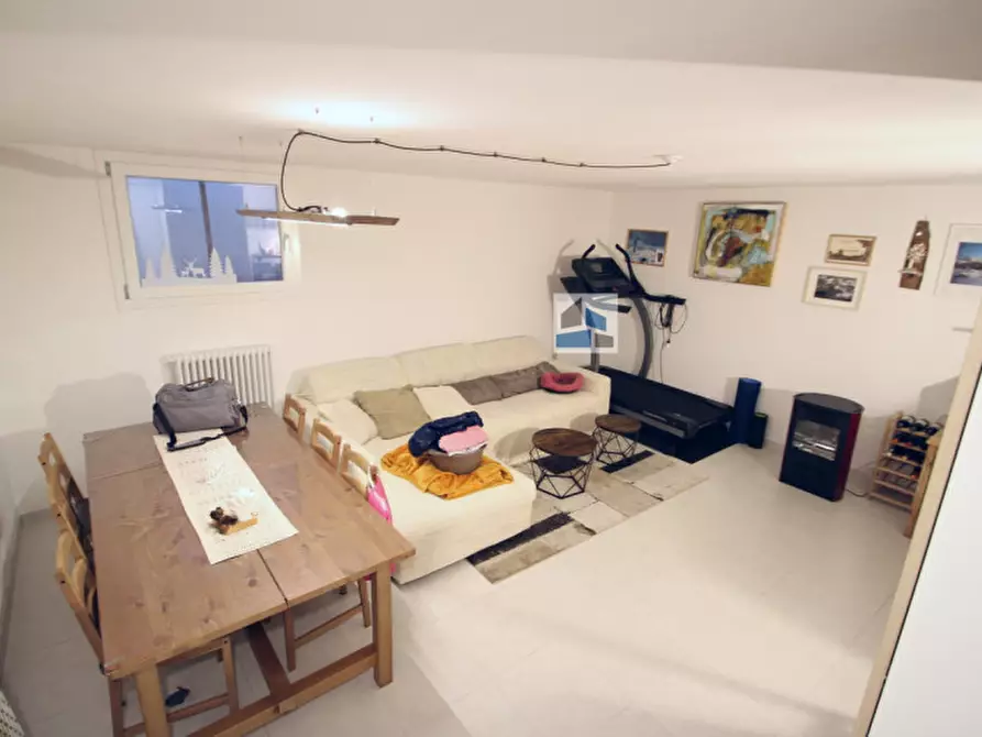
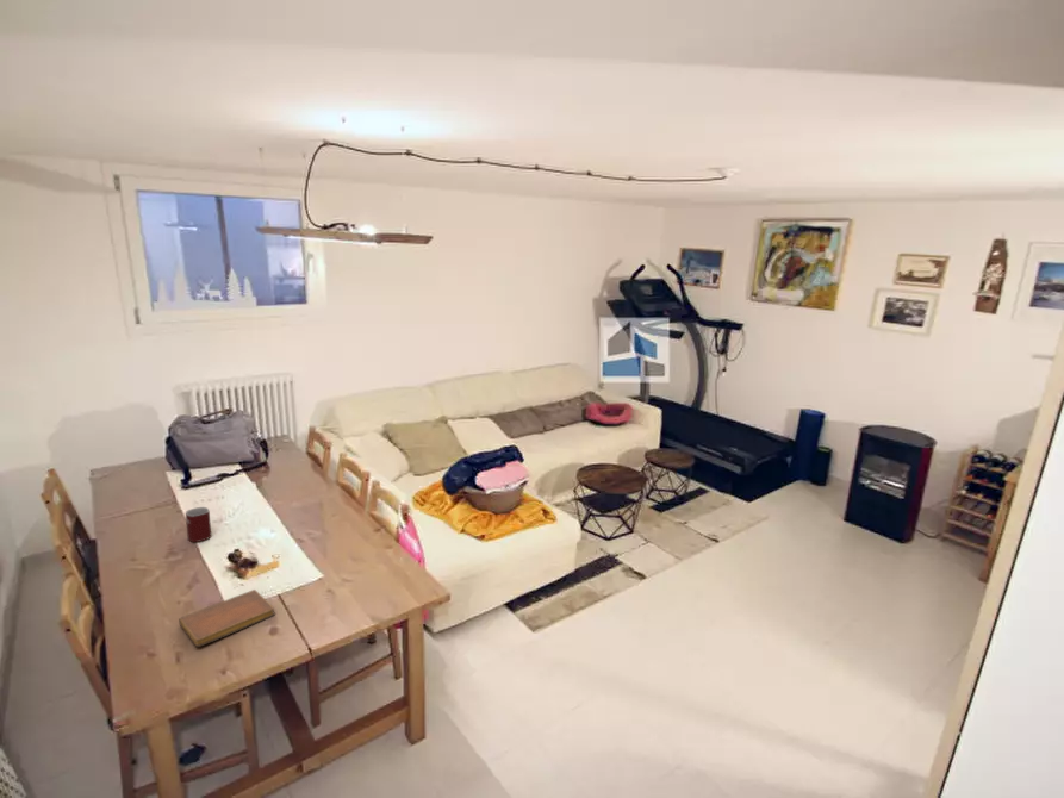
+ mug [185,506,212,543]
+ notebook [178,588,276,648]
